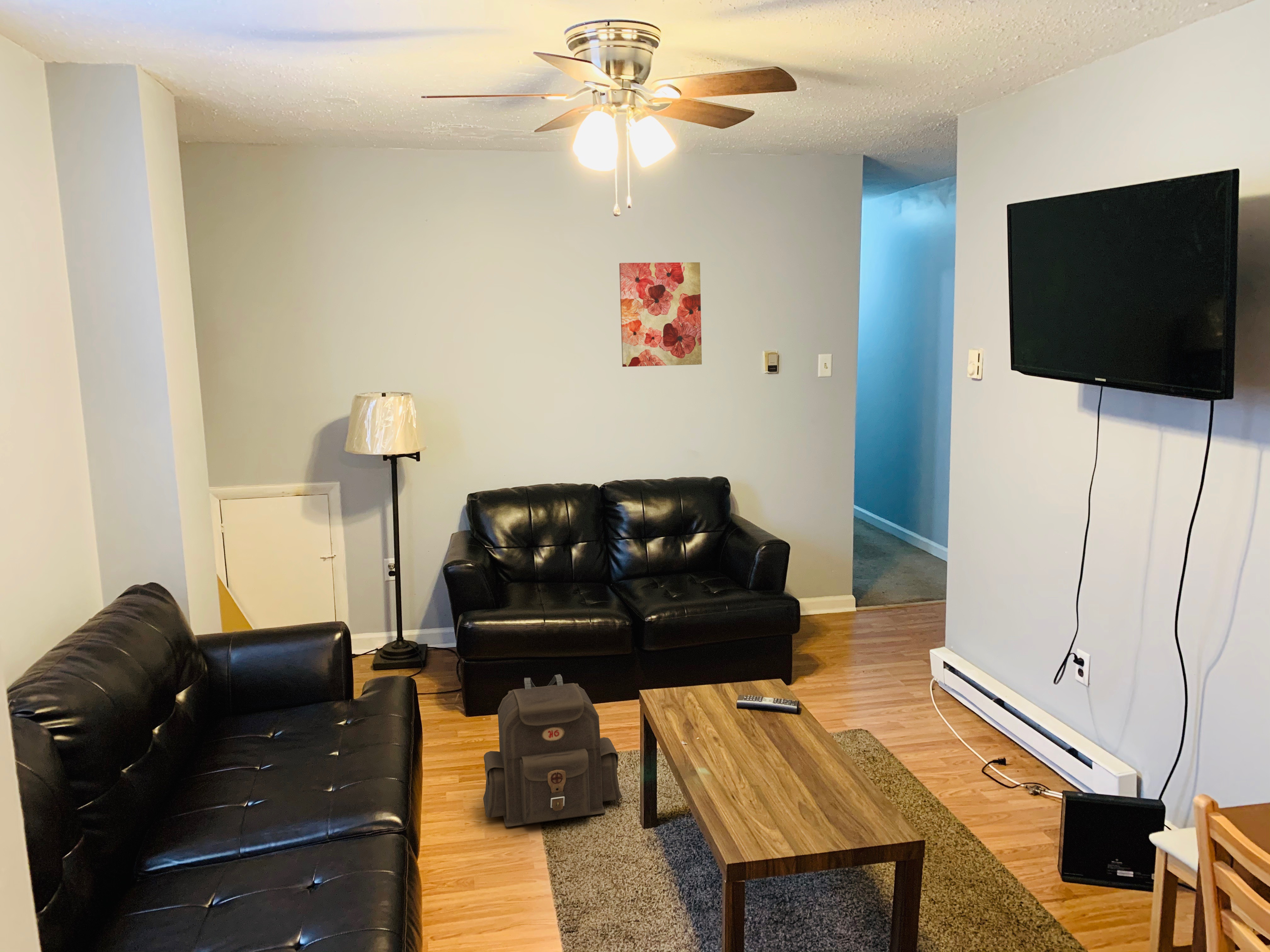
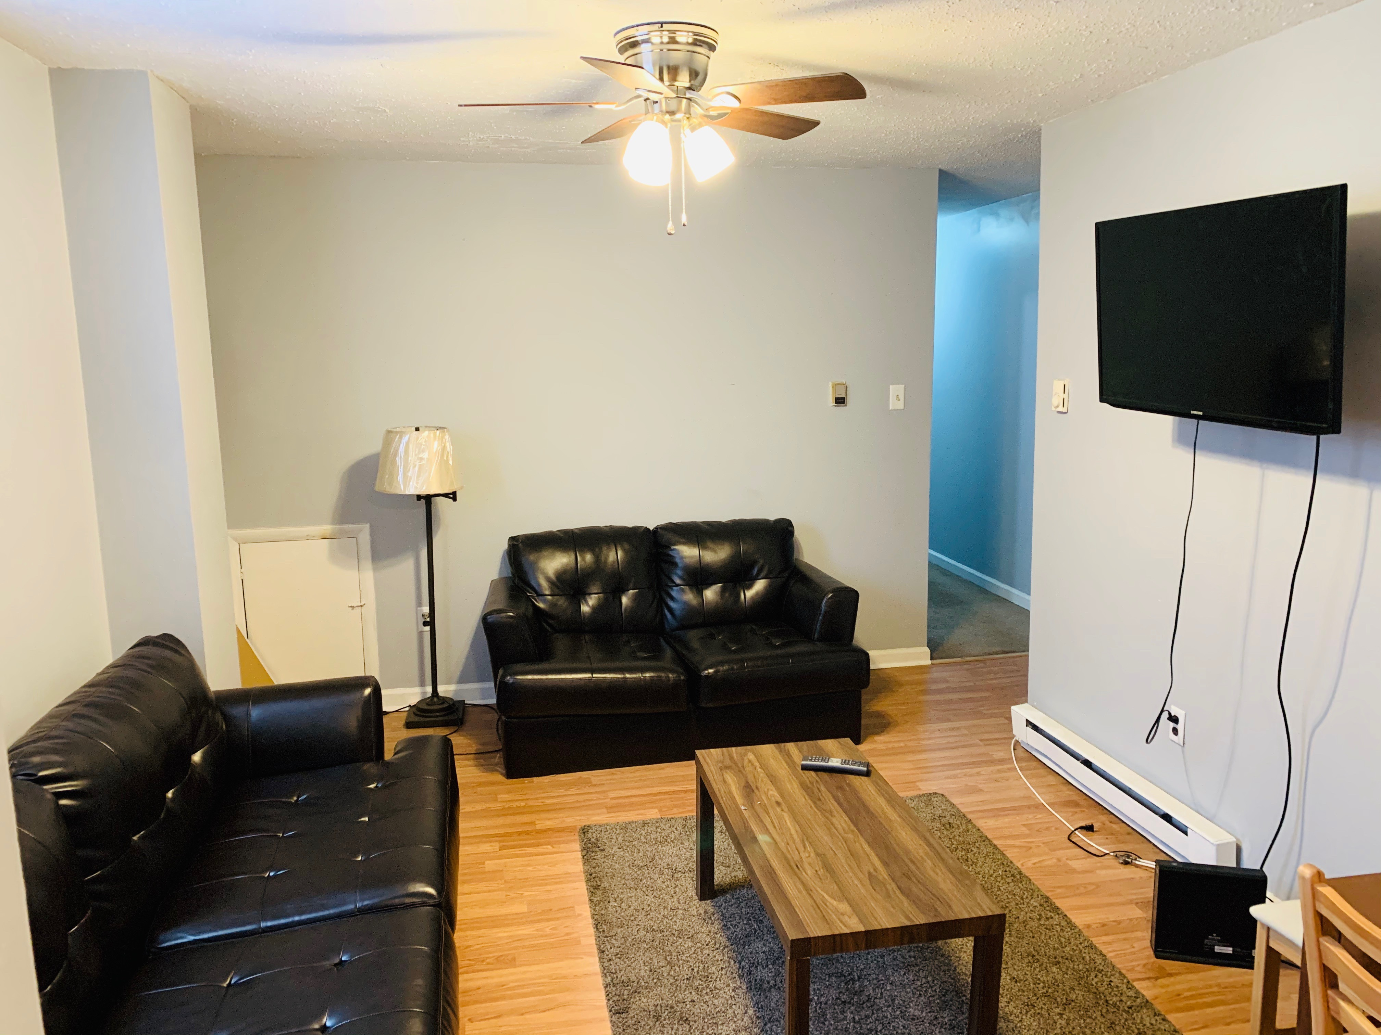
- wall art [619,262,702,367]
- backpack [483,674,622,827]
